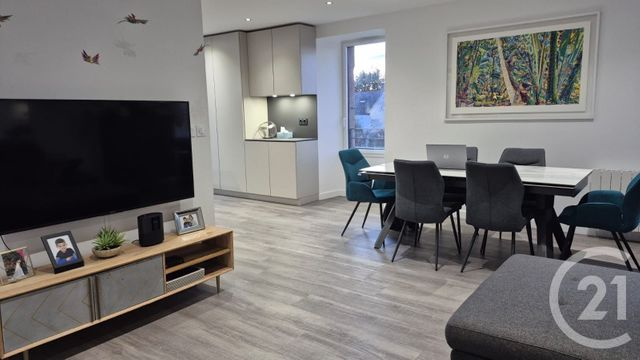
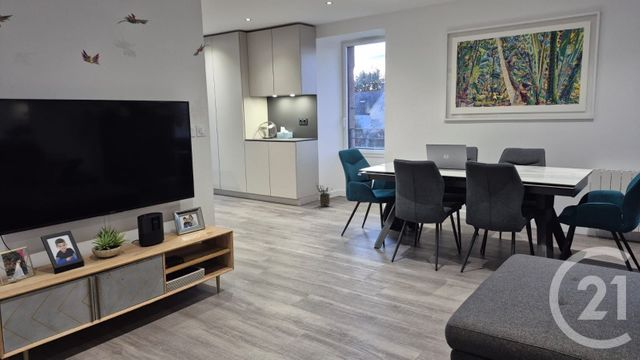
+ potted plant [315,184,333,208]
